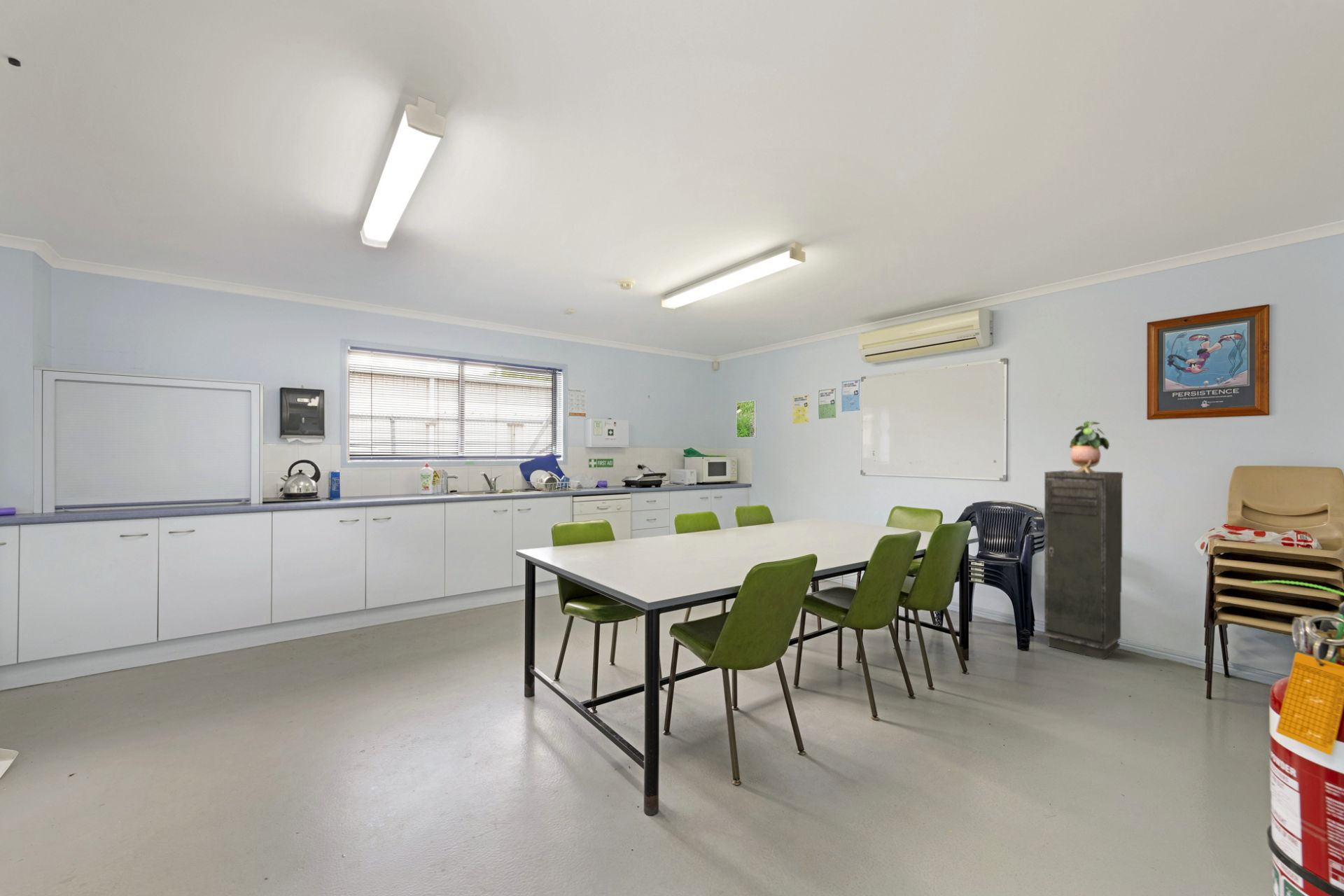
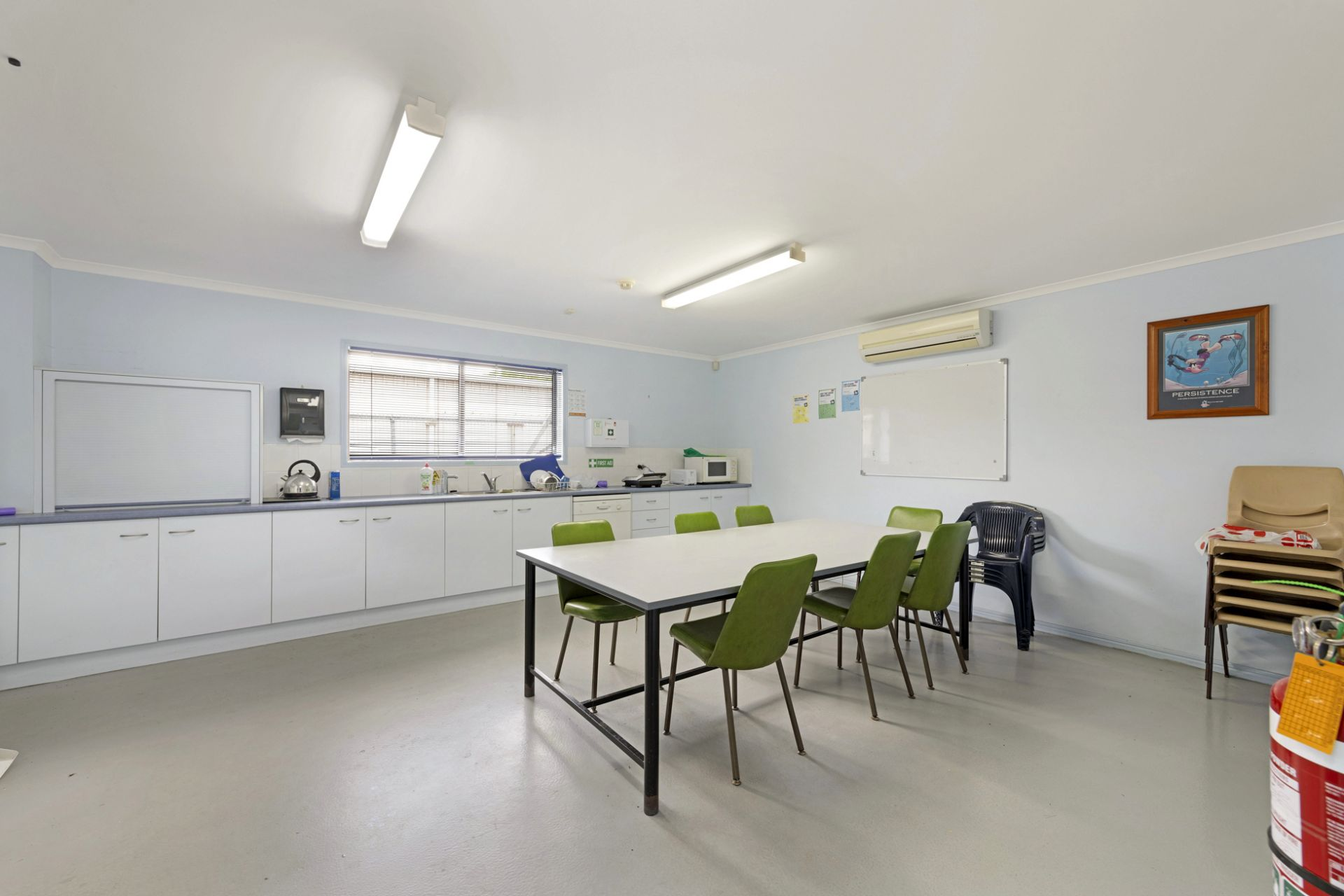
- storage cabinet [1044,470,1124,660]
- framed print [736,400,757,438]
- potted plant [1069,421,1110,472]
